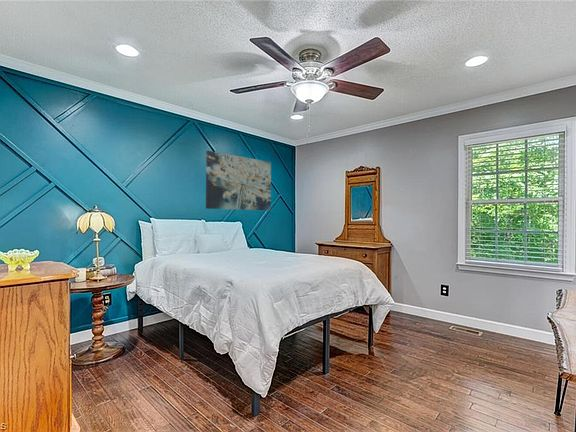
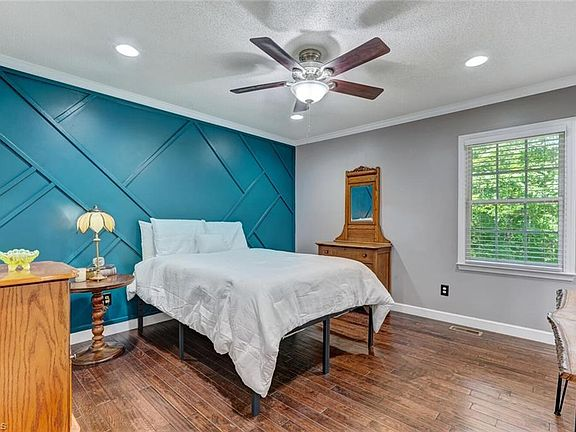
- wall art [205,150,272,211]
